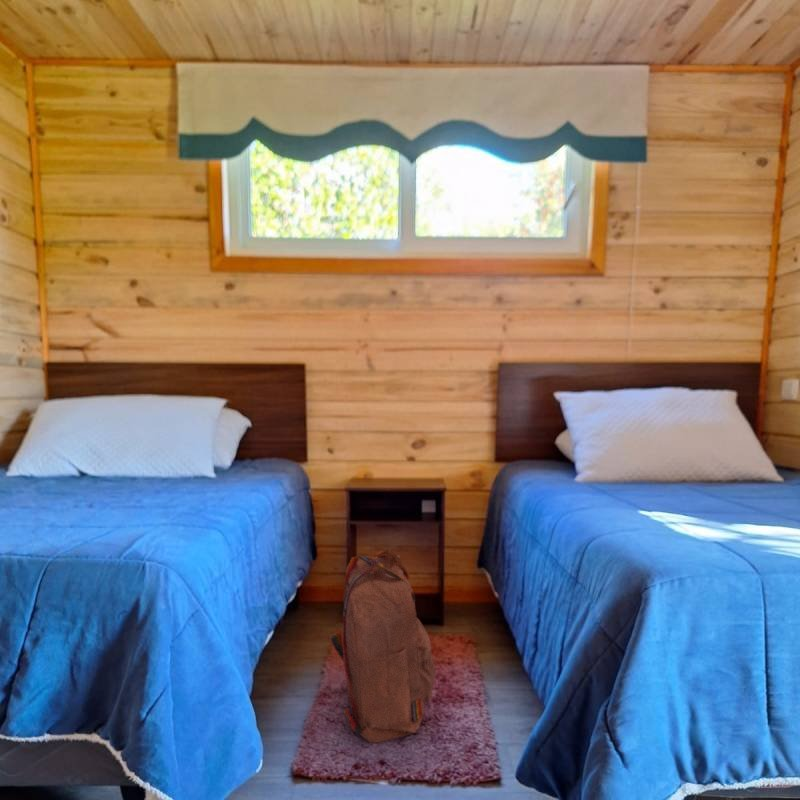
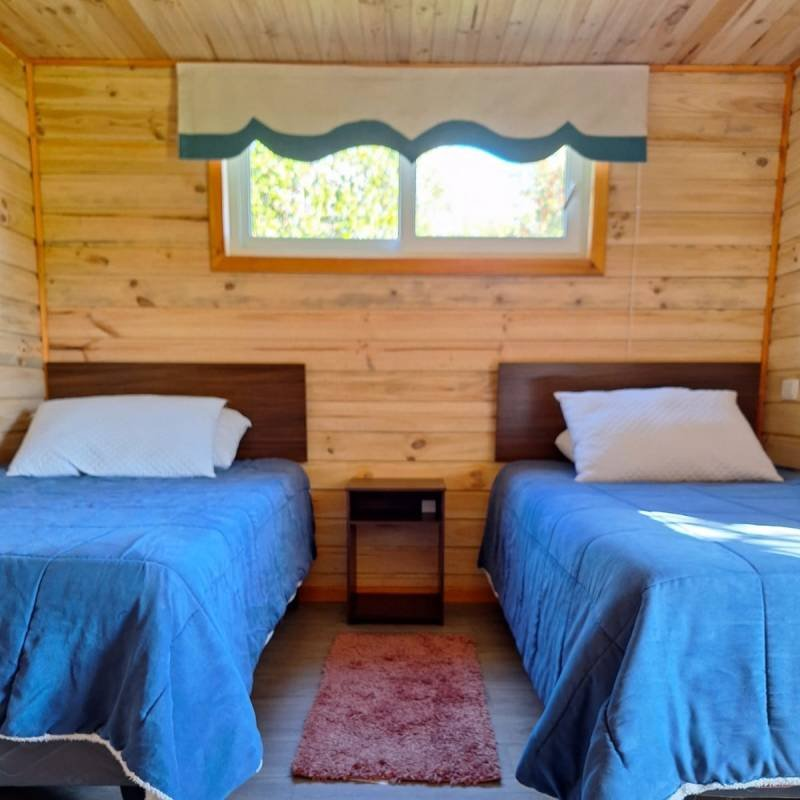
- backpack [330,548,436,744]
